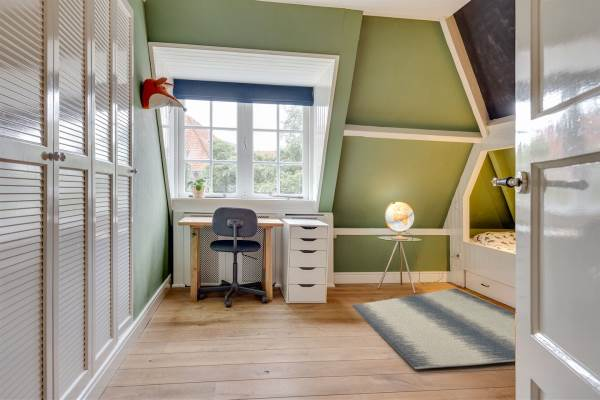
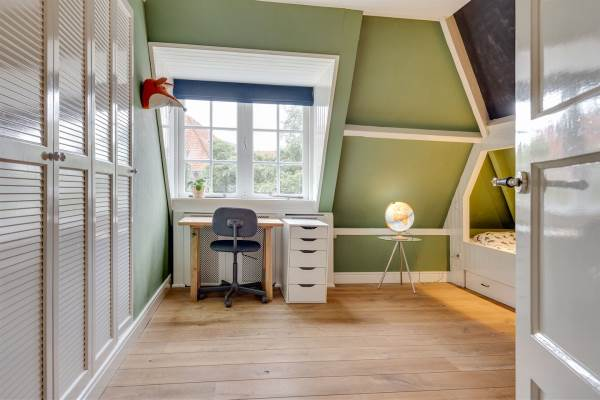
- rug [351,287,516,370]
